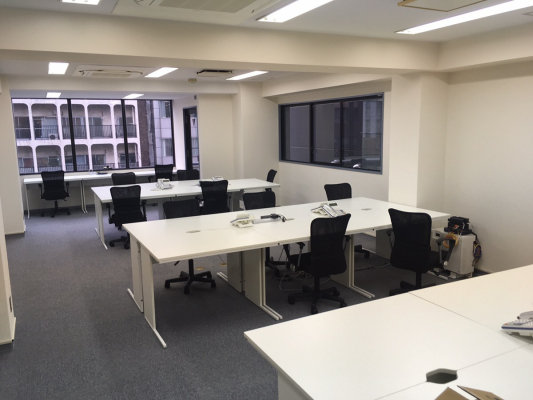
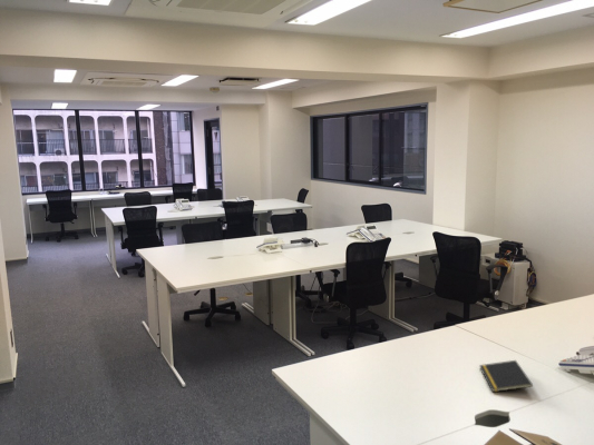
+ notepad [478,359,534,393]
